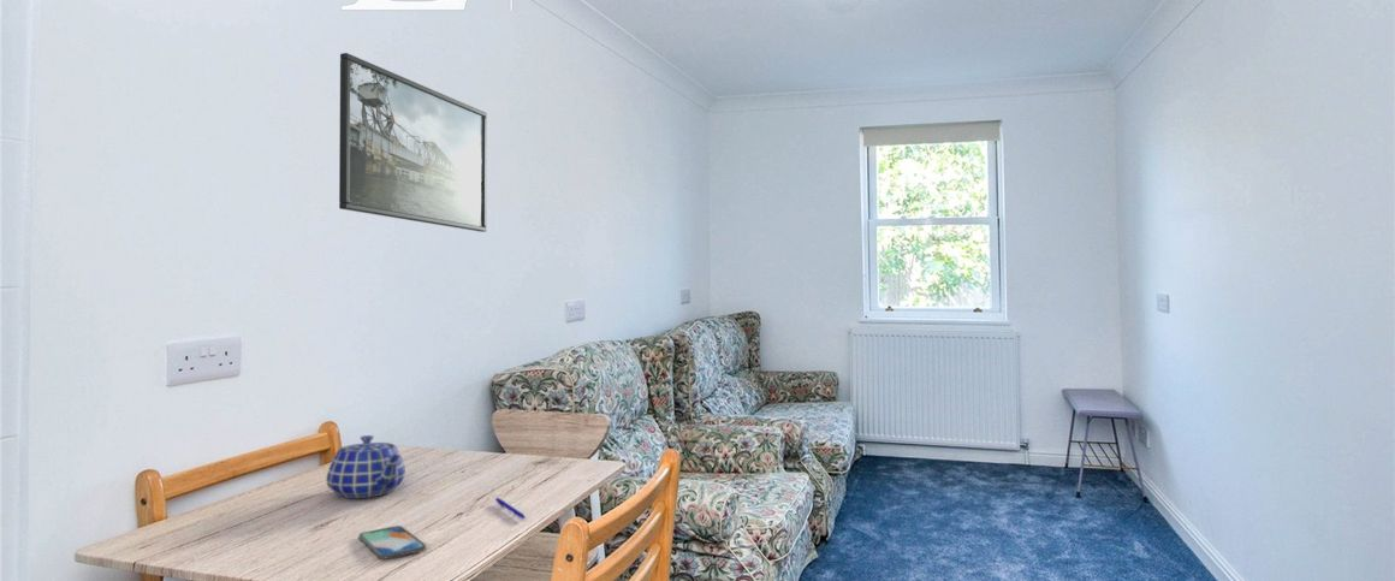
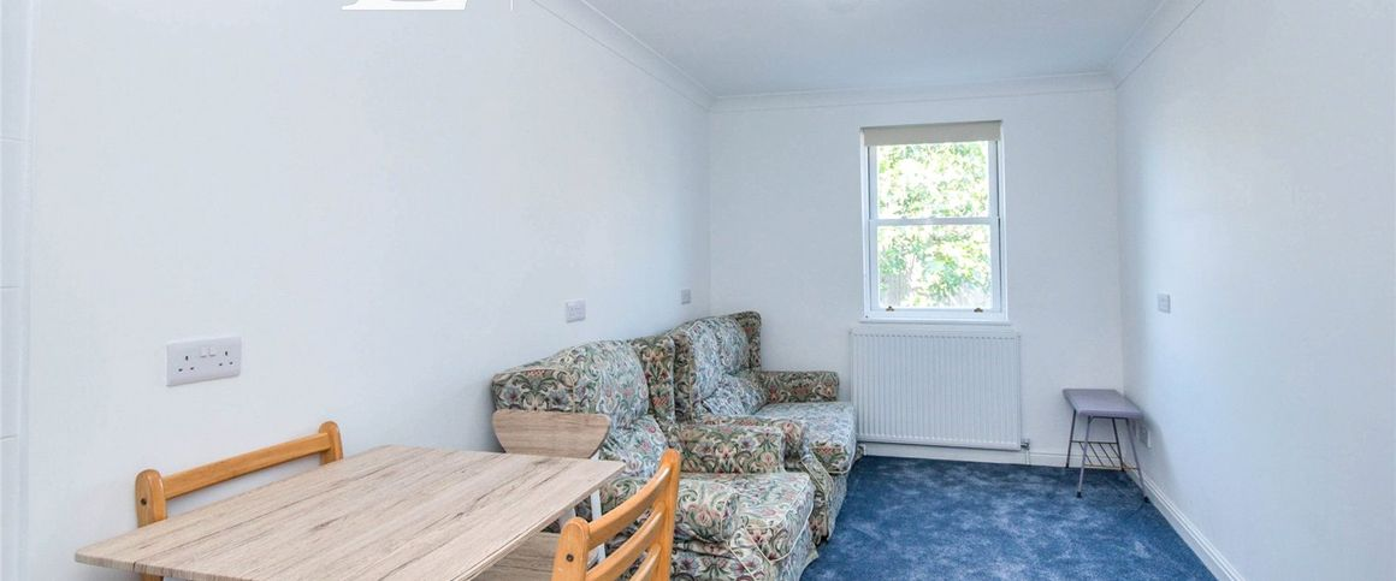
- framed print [338,52,488,233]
- pen [494,497,527,520]
- smartphone [357,524,427,561]
- teapot [325,434,406,499]
